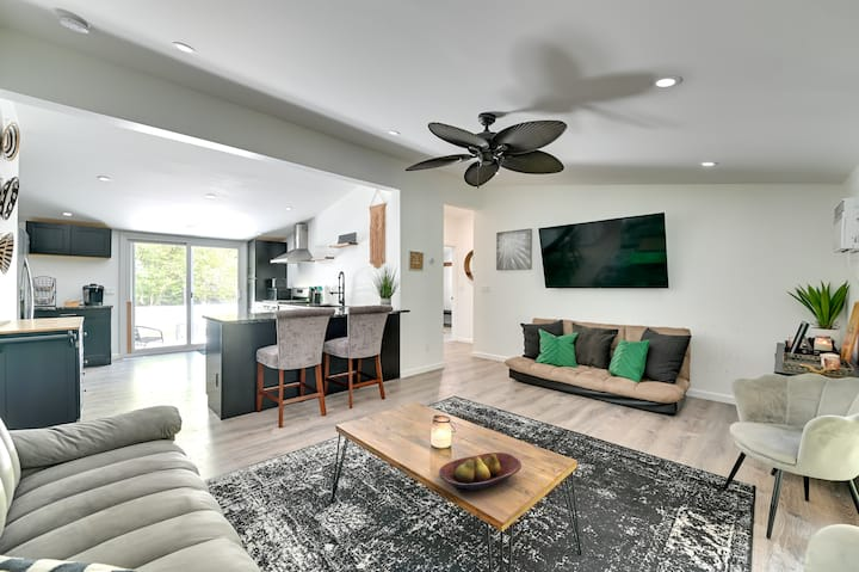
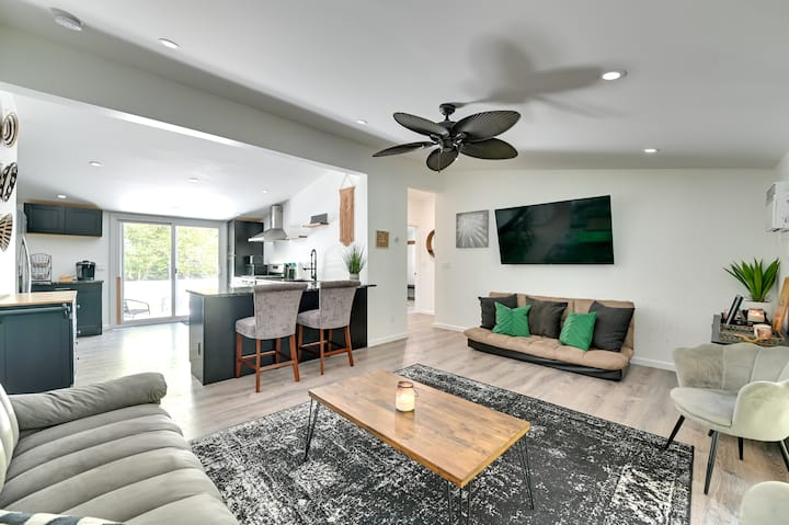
- fruit bowl [438,451,523,493]
